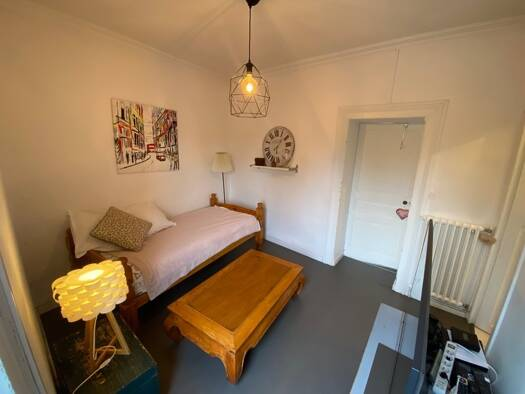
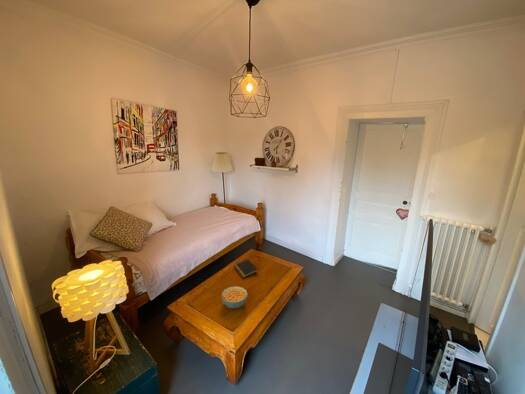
+ cereal bowl [221,285,249,309]
+ notepad [233,258,259,278]
